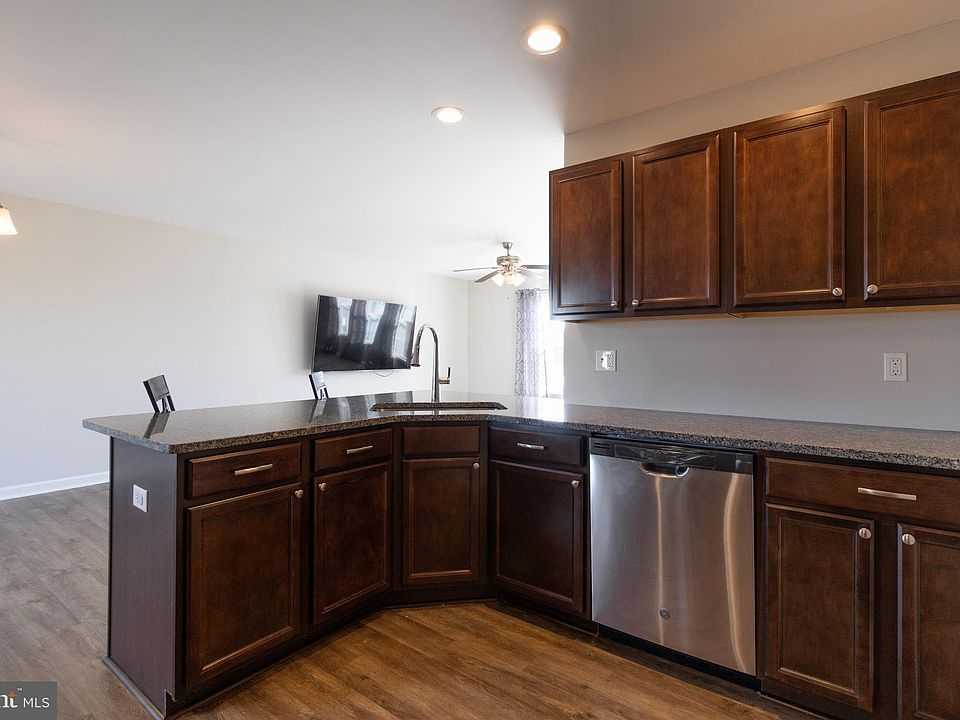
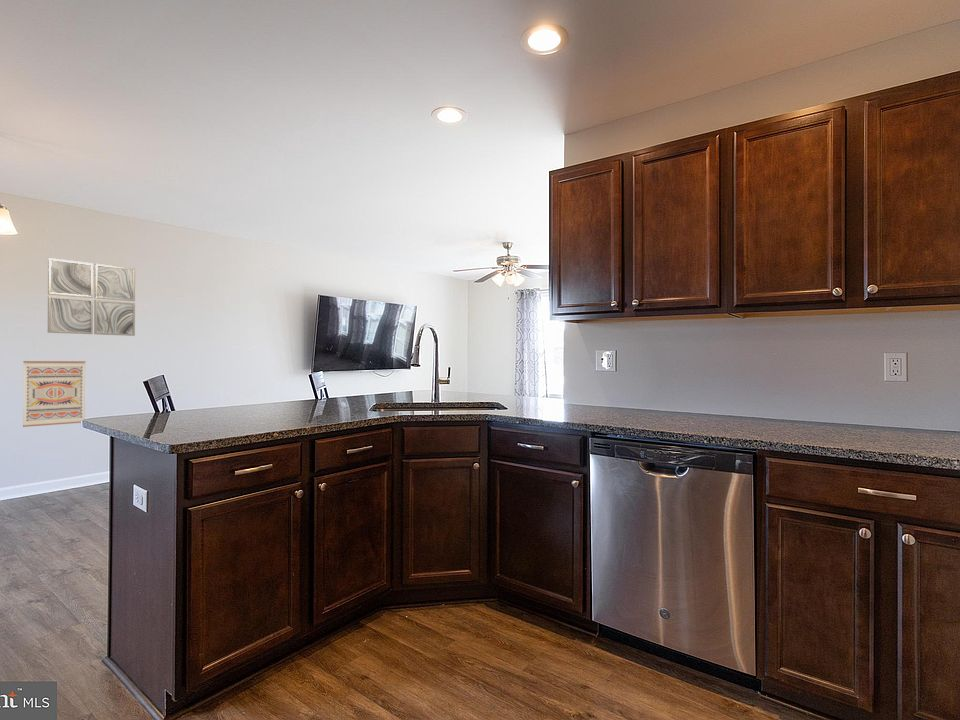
+ wall art [22,360,87,428]
+ wall art [47,257,136,337]
